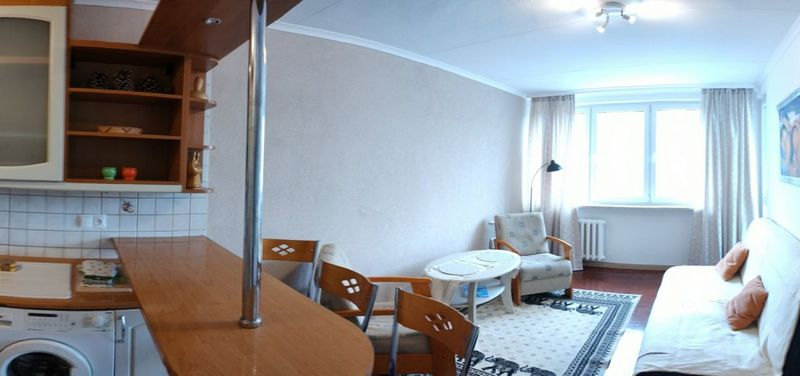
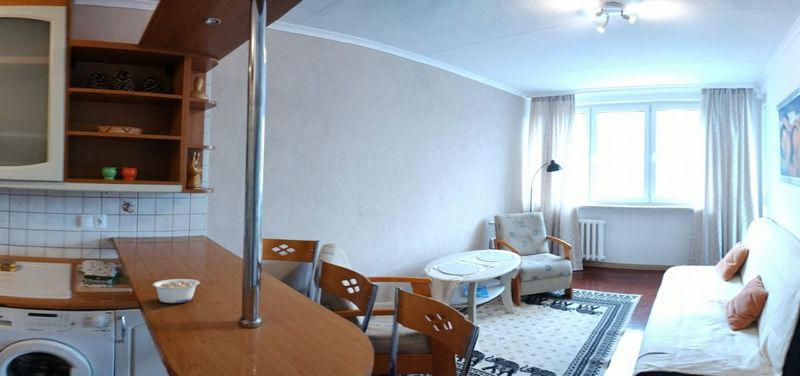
+ legume [152,278,201,304]
